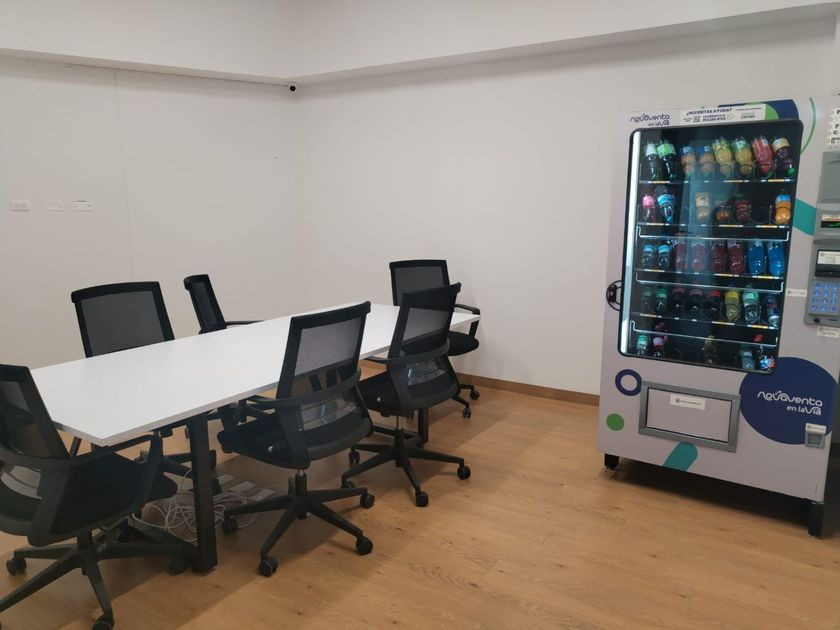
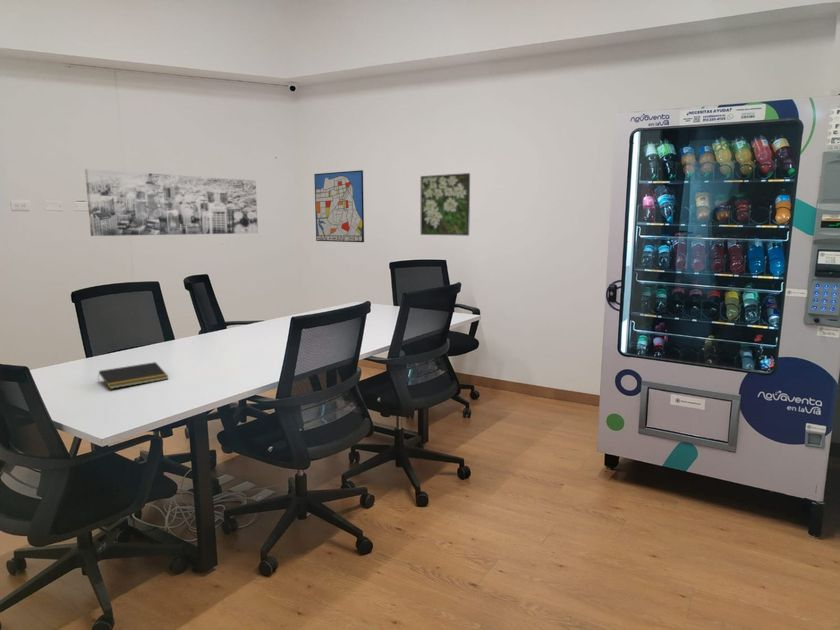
+ notepad [97,361,169,390]
+ wall art [84,168,259,237]
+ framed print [420,172,471,237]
+ wall art [313,169,365,243]
